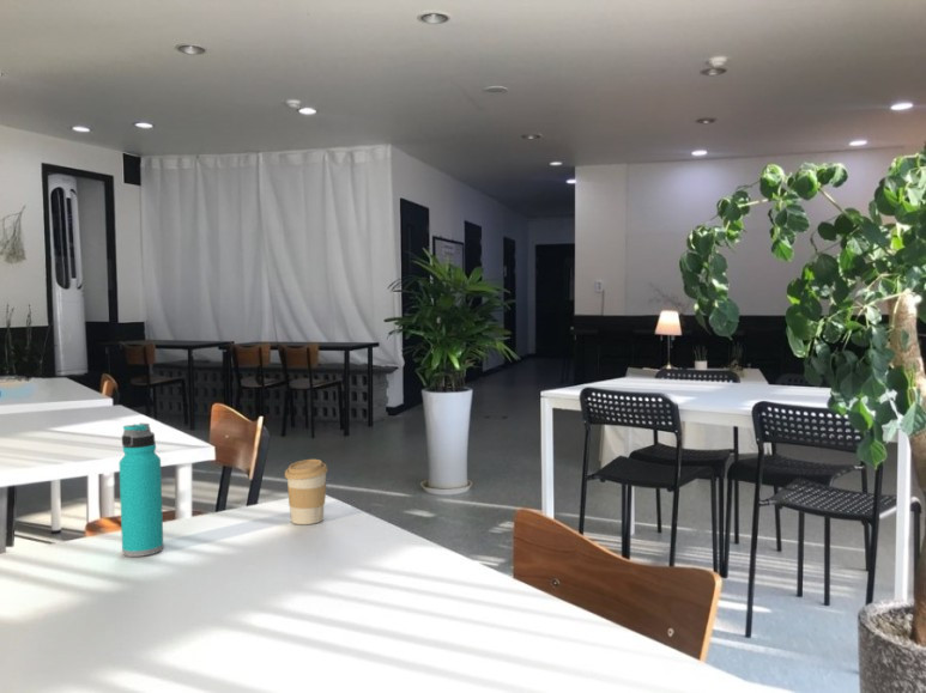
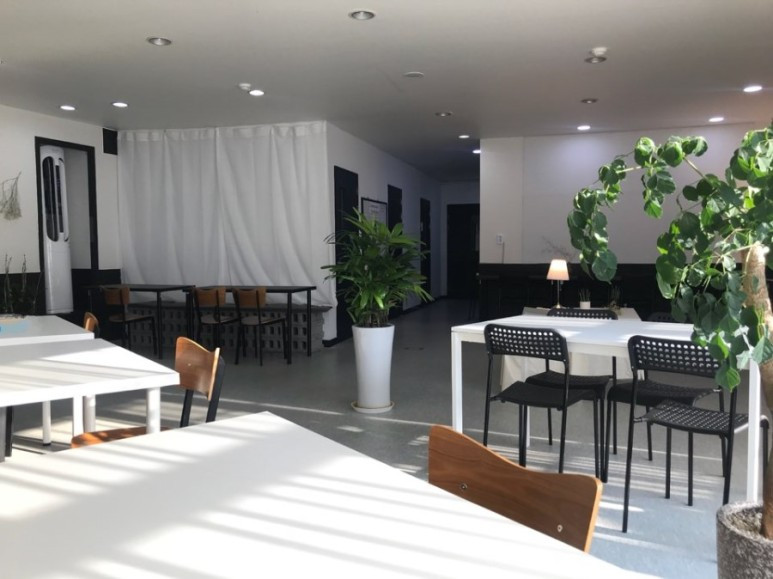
- coffee cup [284,458,328,525]
- water bottle [117,423,164,558]
